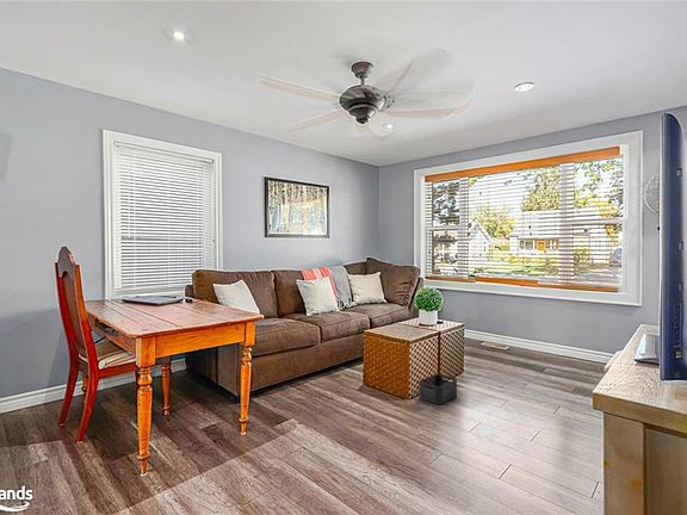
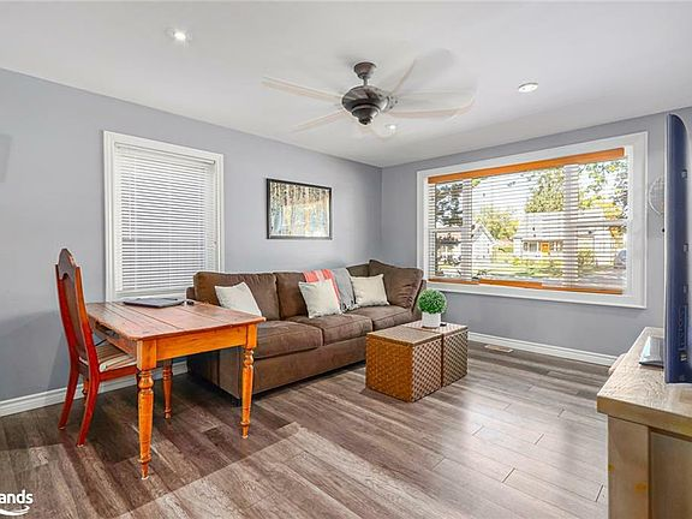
- storage bin [419,373,458,405]
